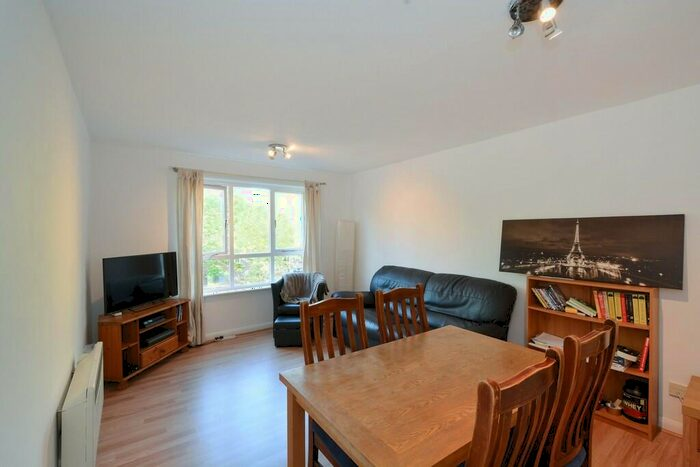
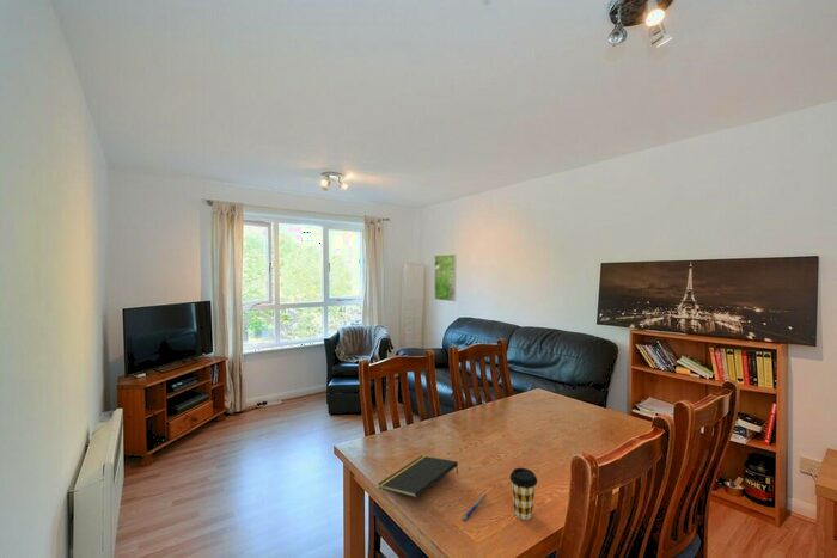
+ coffee cup [508,467,538,521]
+ notepad [377,454,459,499]
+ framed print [433,253,457,302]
+ pen [459,492,489,523]
